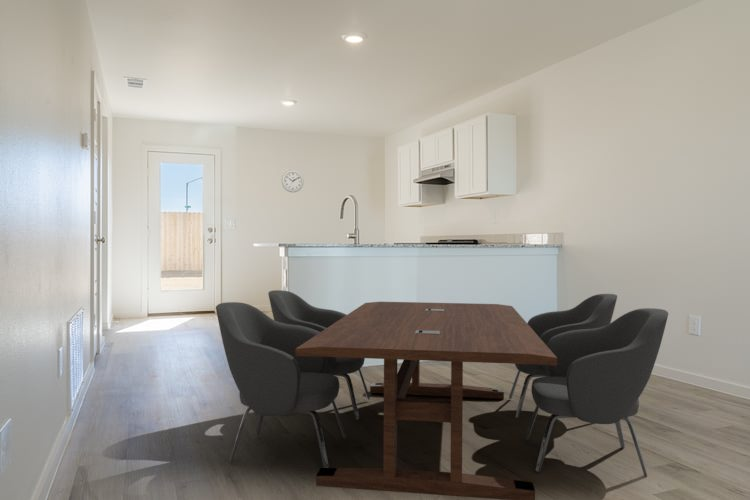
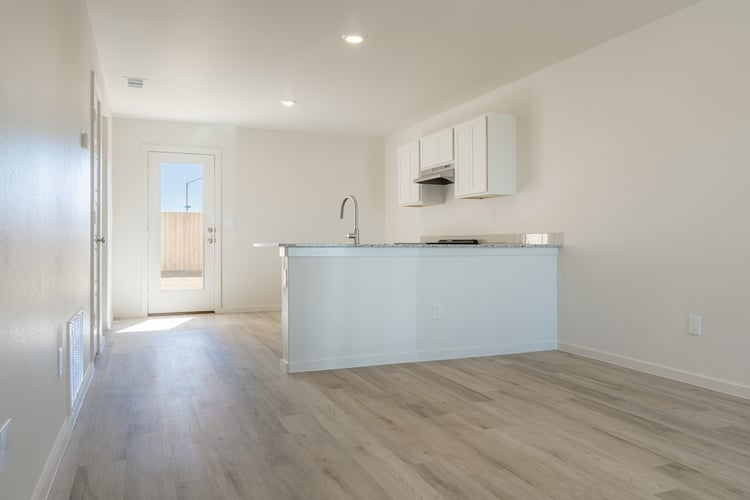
- dining table [215,289,669,500]
- wall clock [281,169,305,193]
